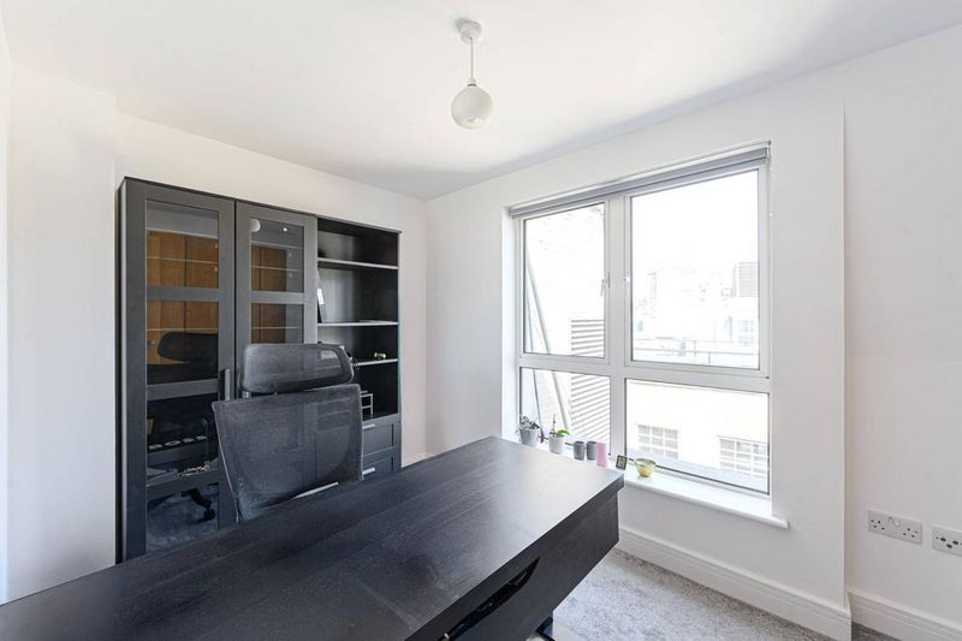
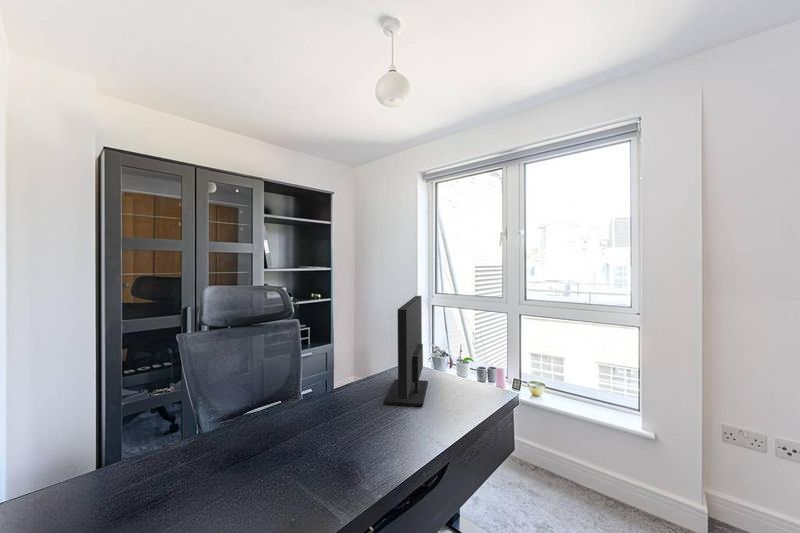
+ monitor [382,295,429,408]
